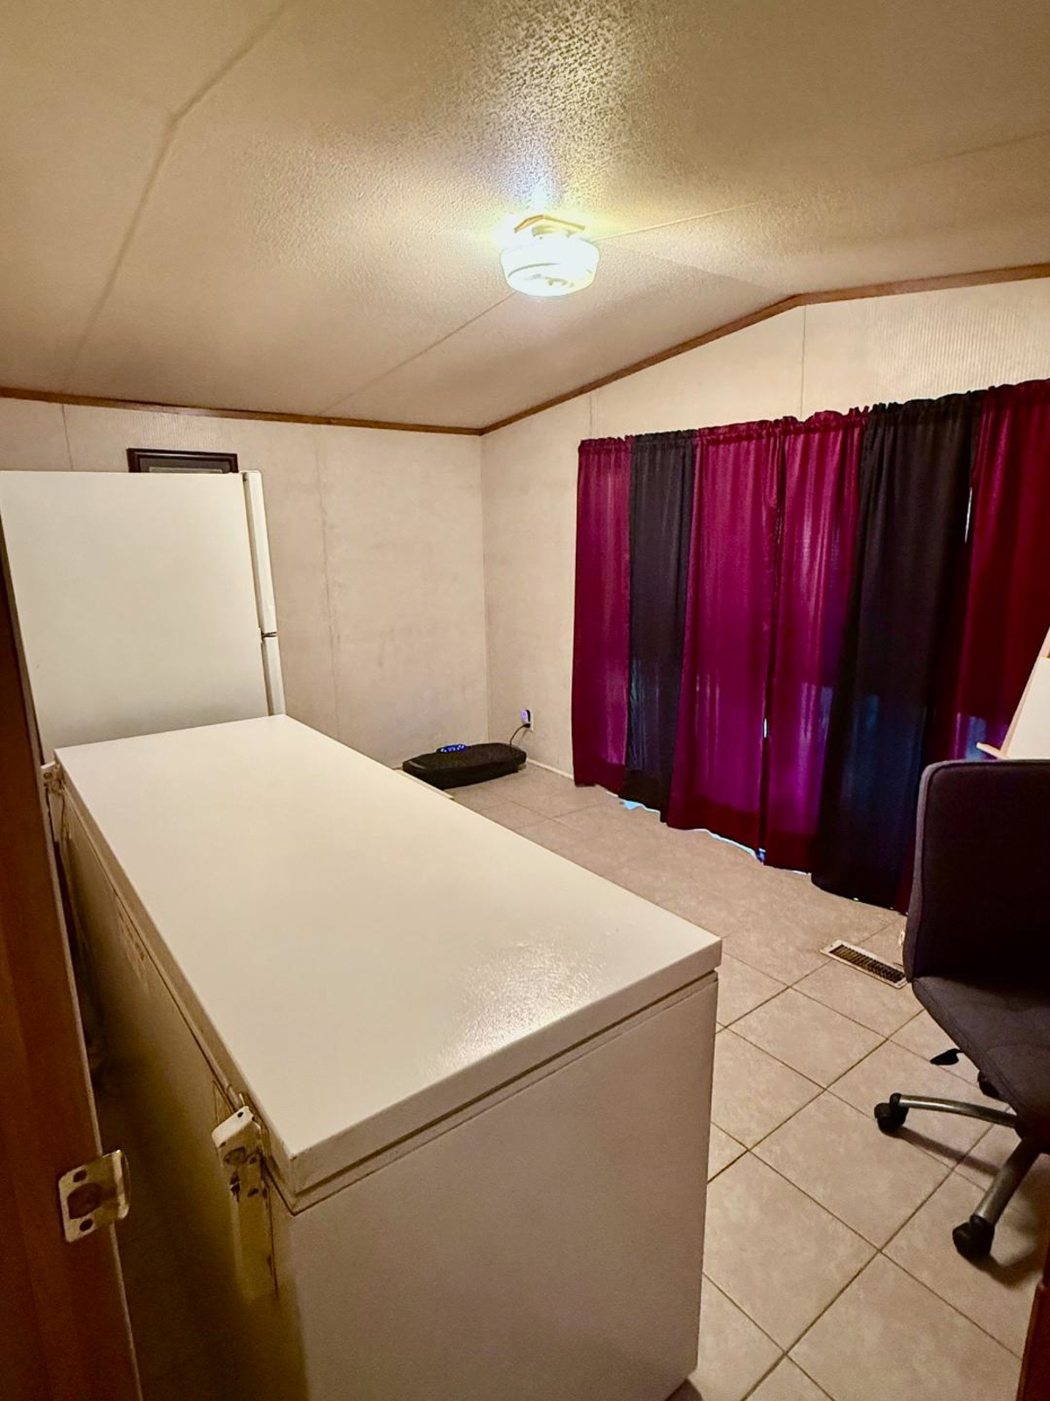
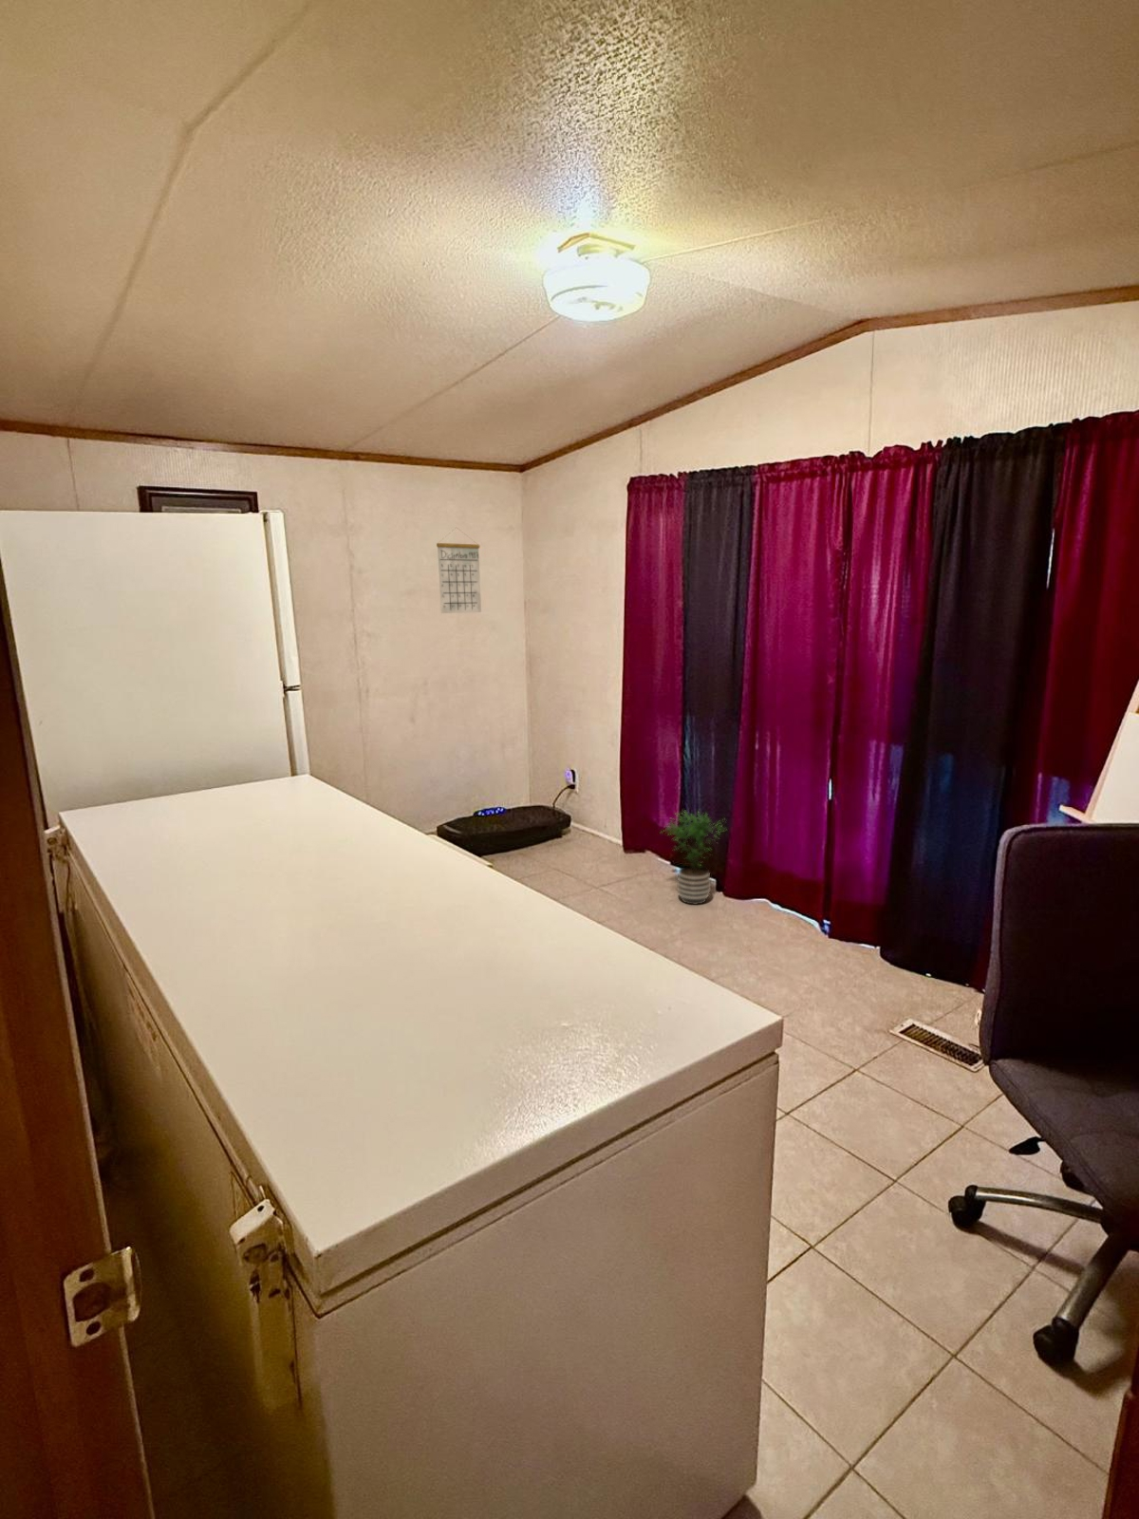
+ potted plant [659,809,727,905]
+ calendar [436,527,482,615]
